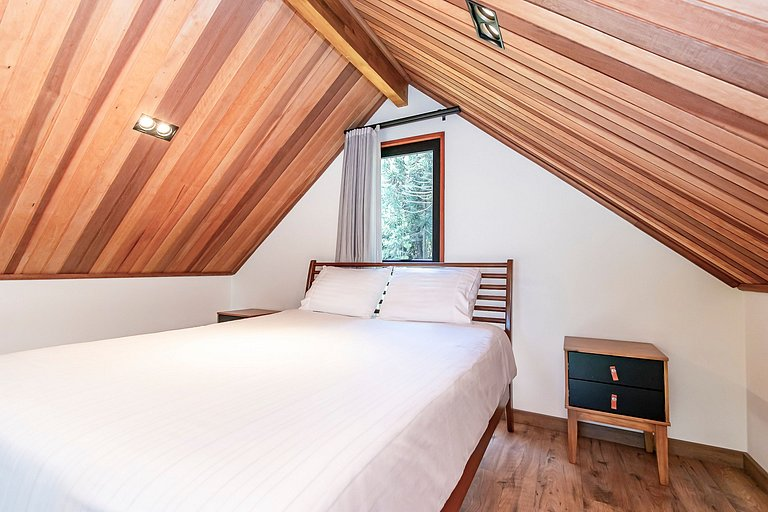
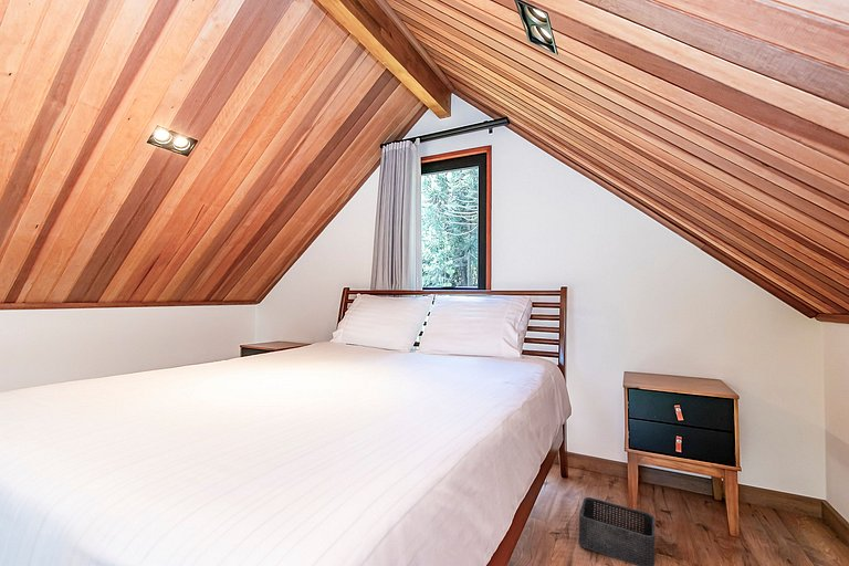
+ storage bin [577,496,657,566]
